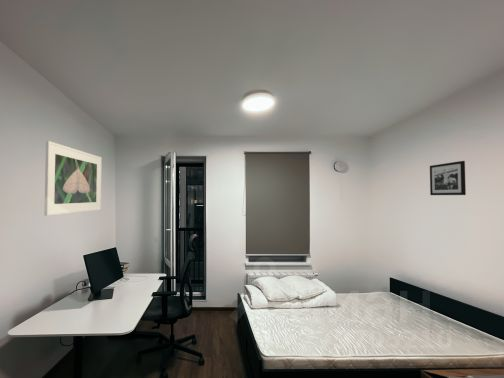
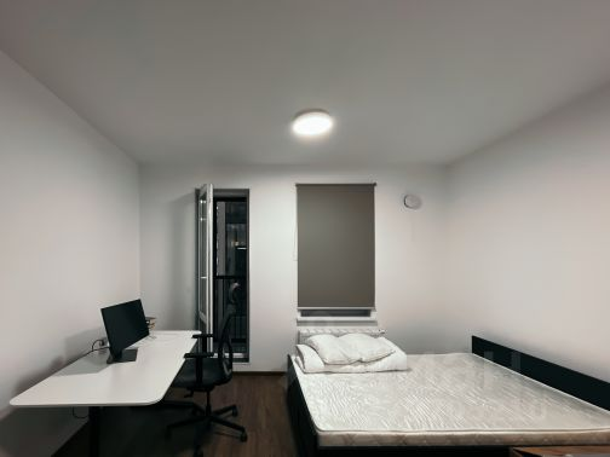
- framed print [43,140,102,217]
- picture frame [429,160,467,196]
